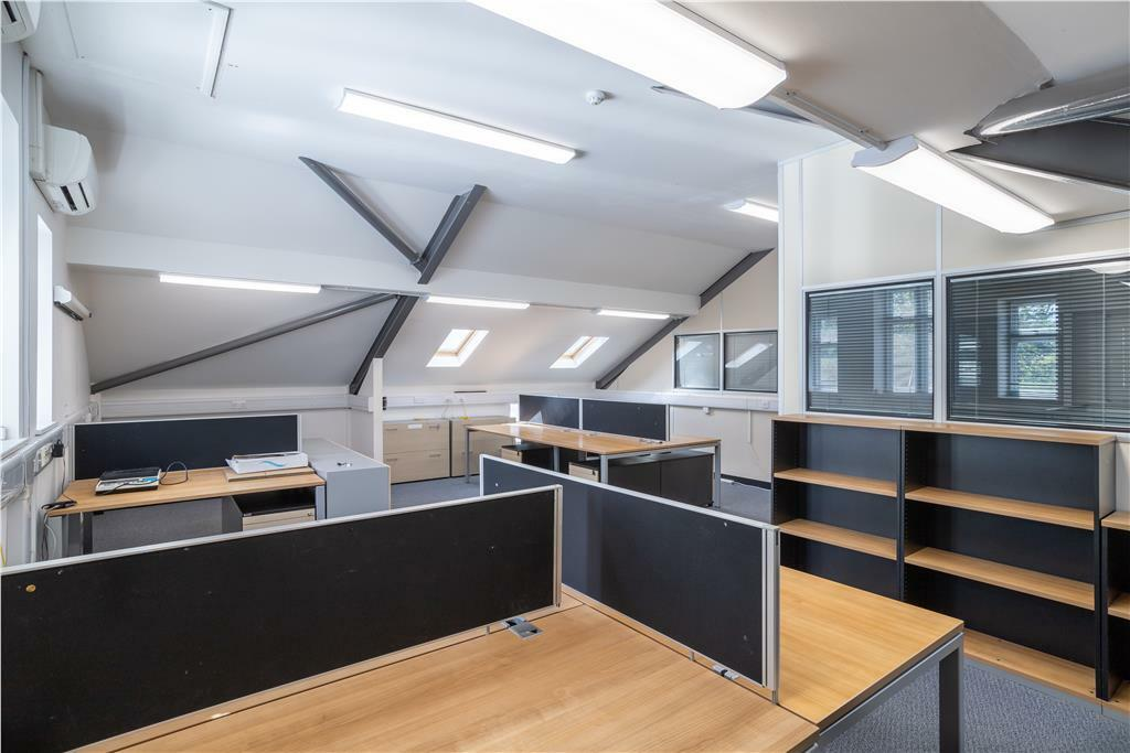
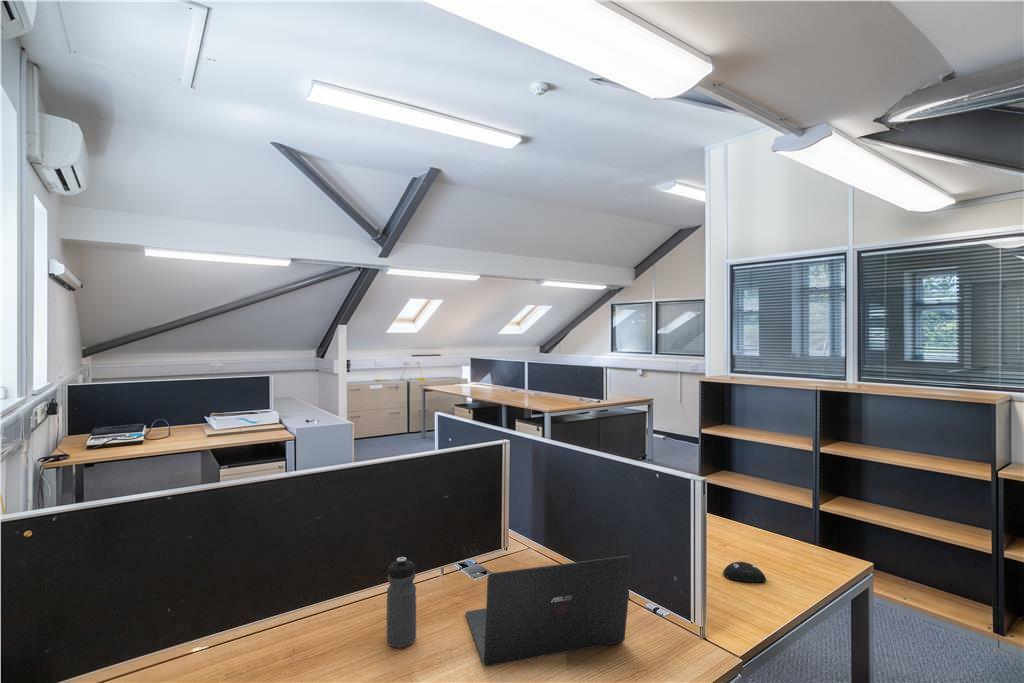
+ laptop [465,555,633,667]
+ computer mouse [722,561,767,583]
+ water bottle [386,556,417,649]
